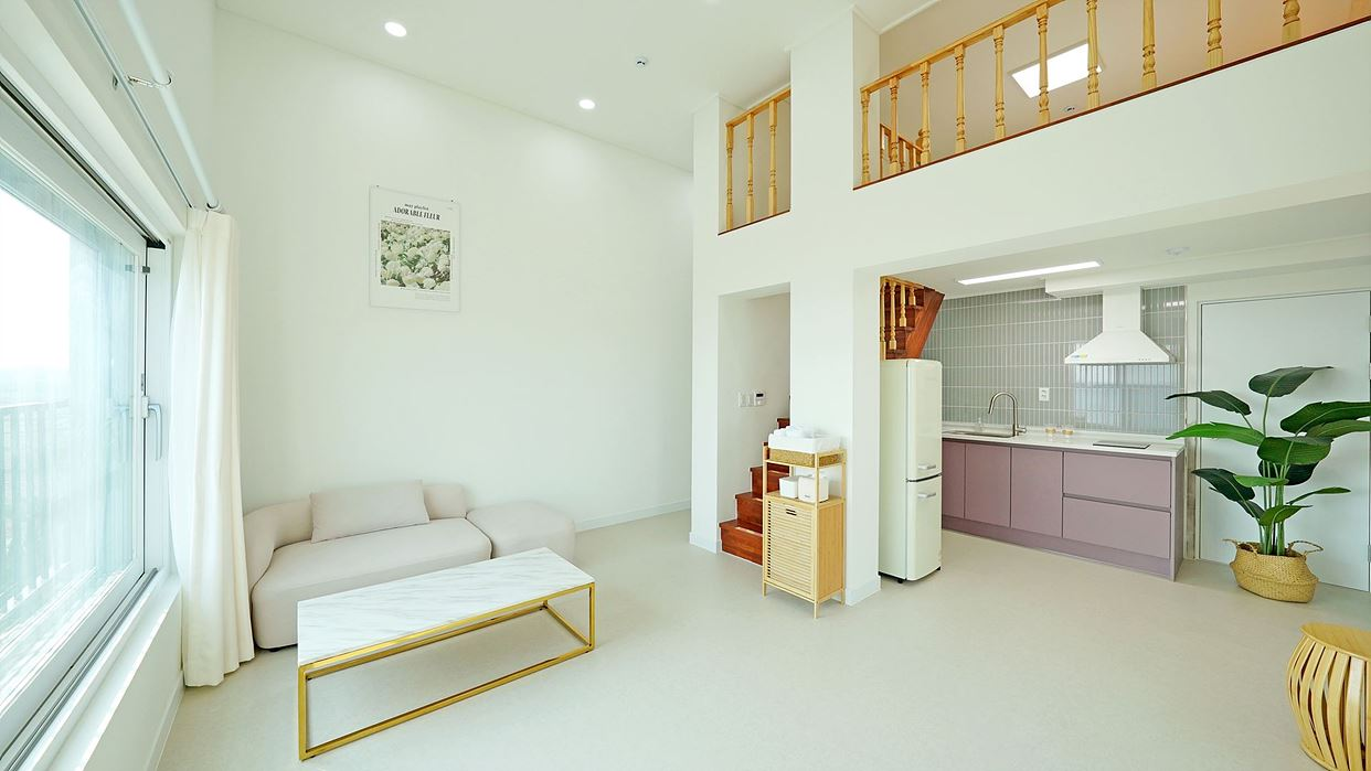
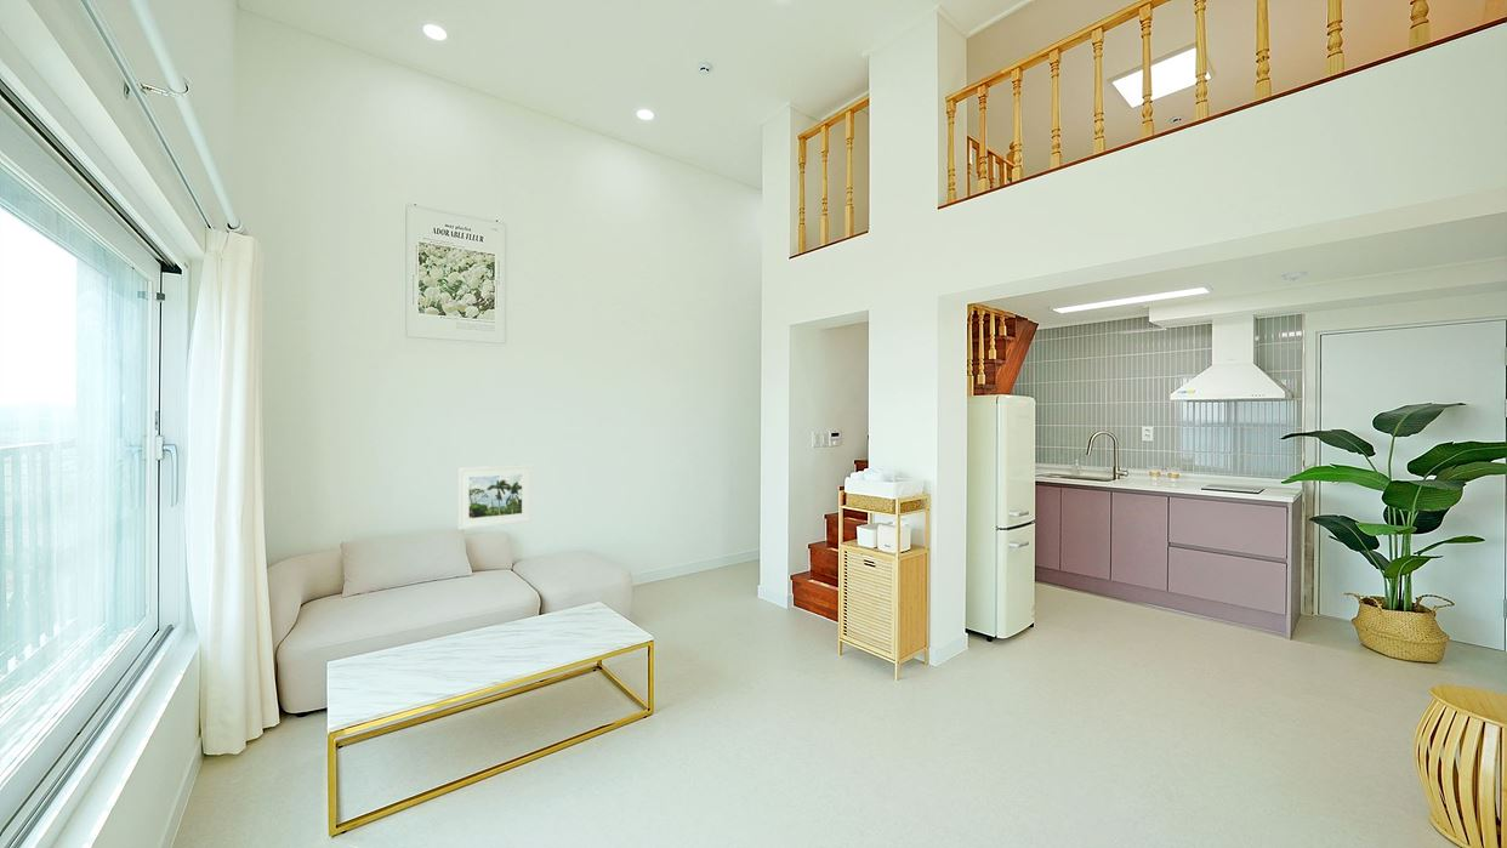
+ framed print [456,463,533,531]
